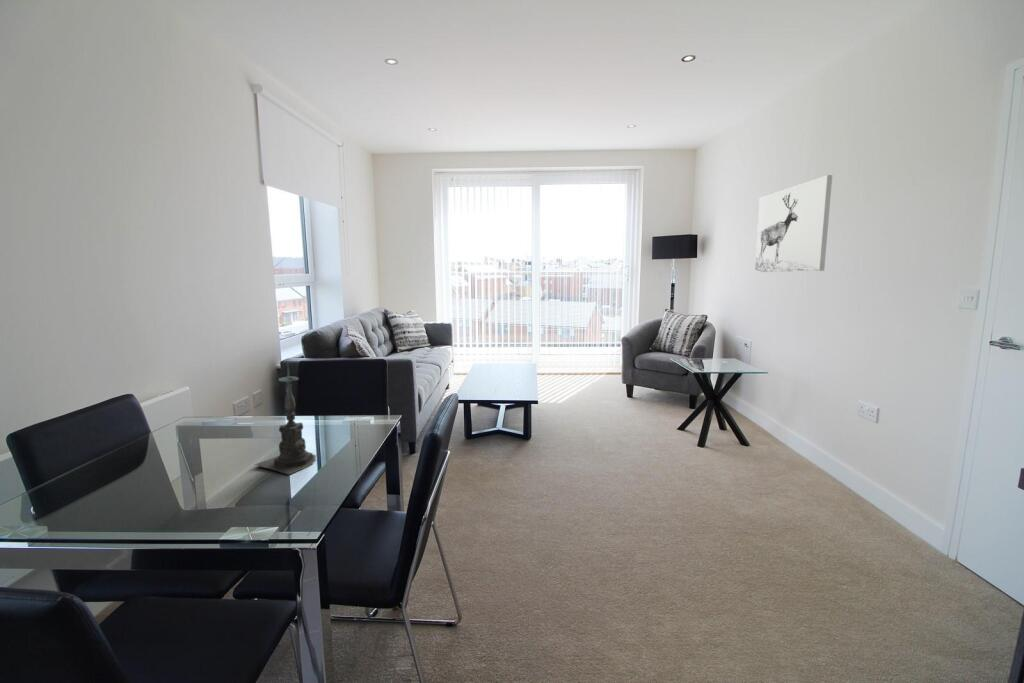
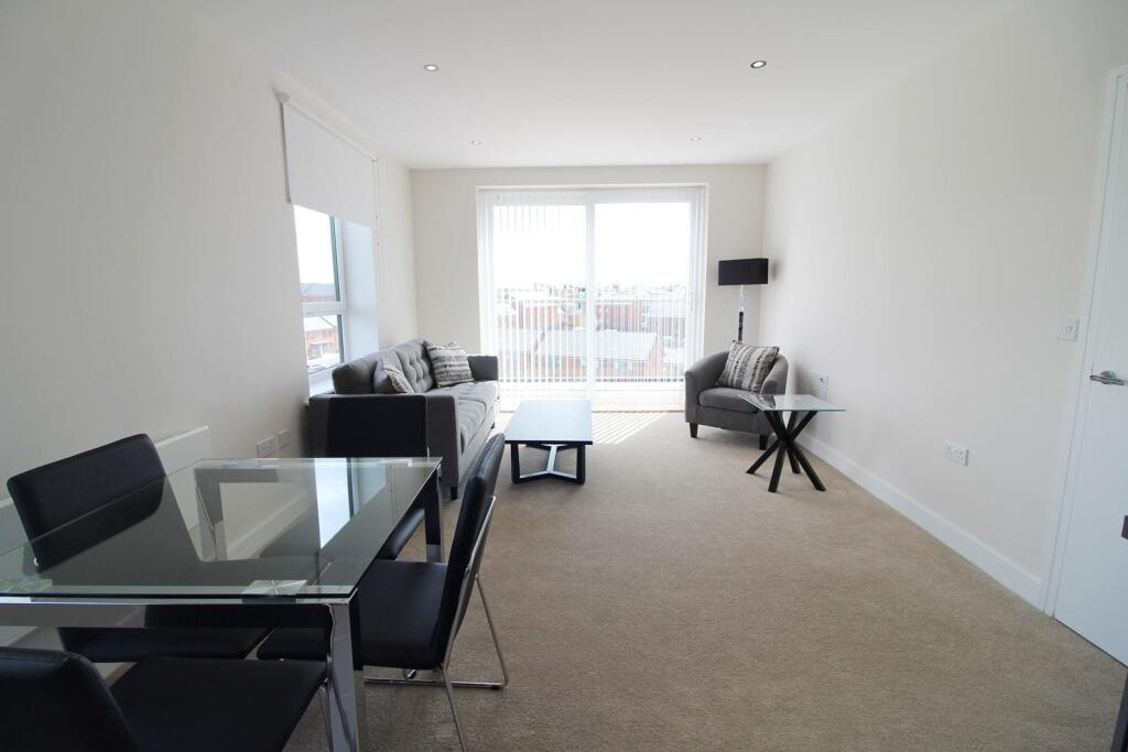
- wall art [754,174,833,273]
- candle holder [254,362,317,475]
